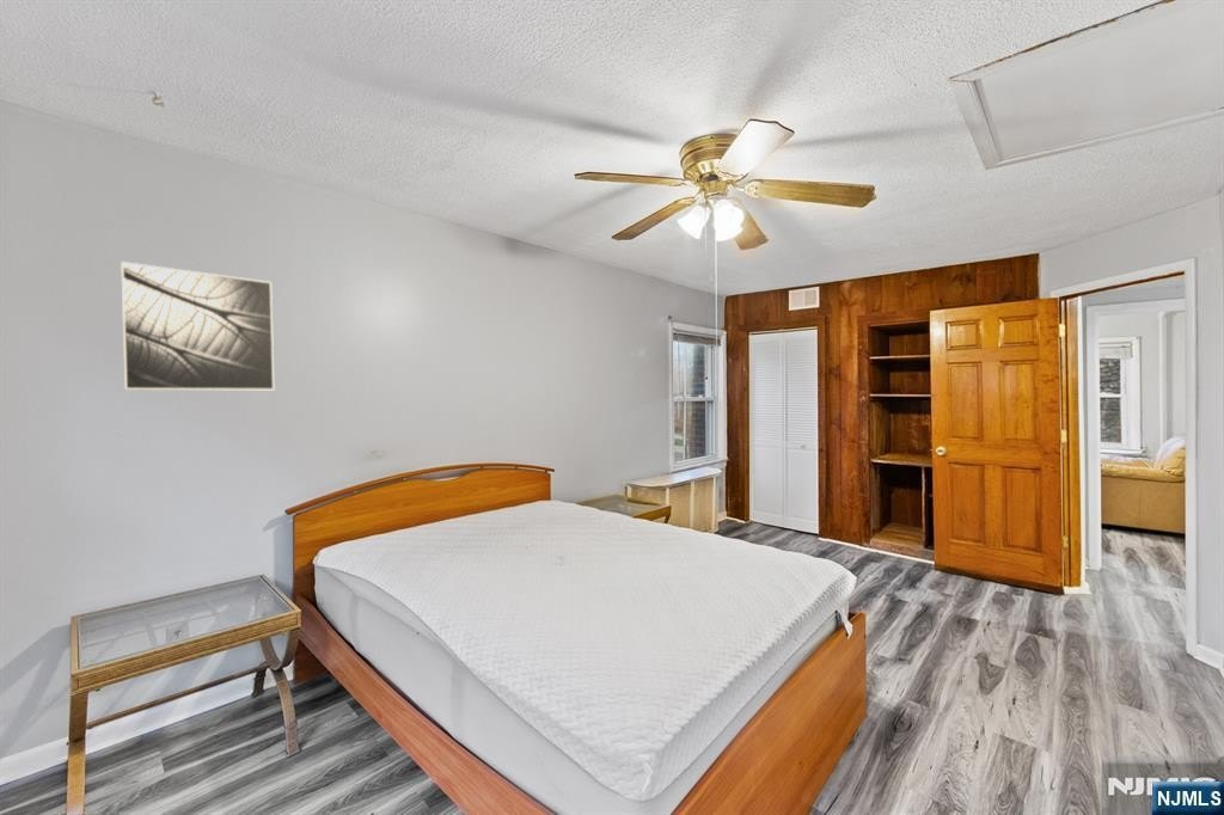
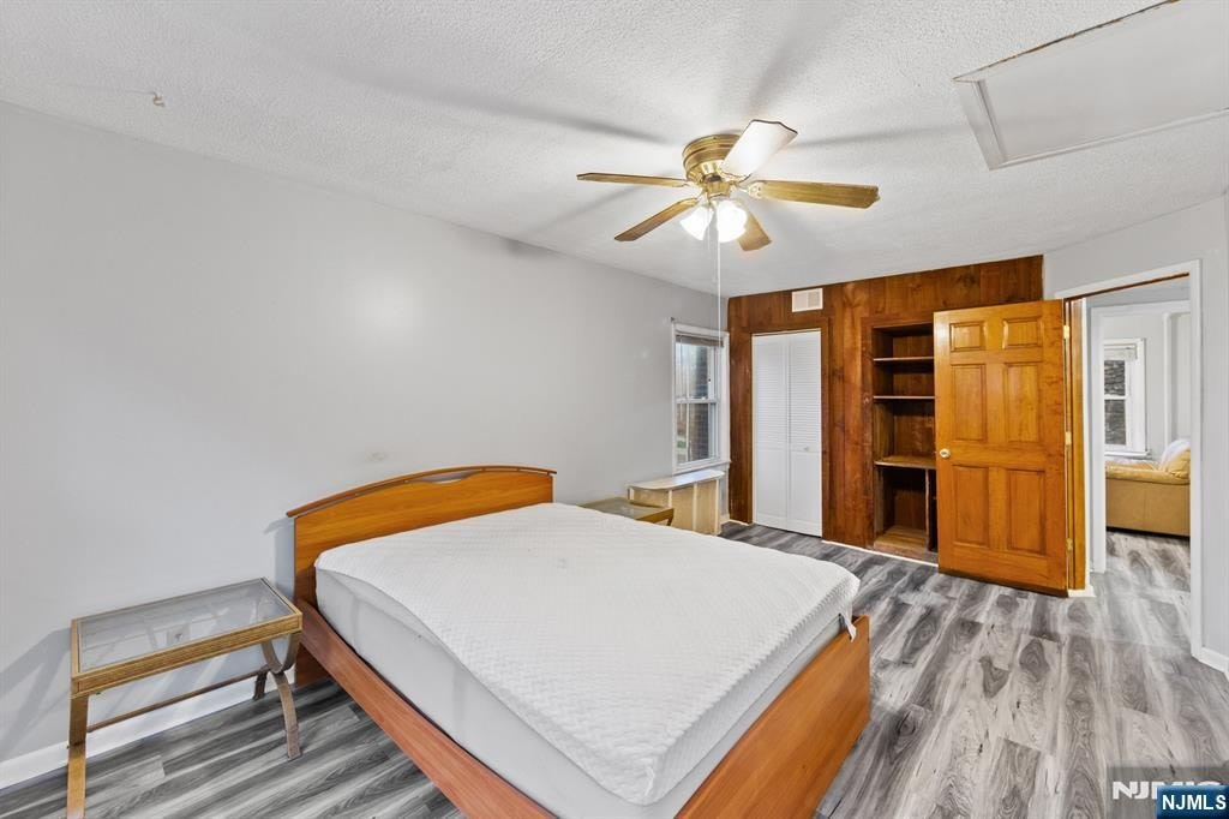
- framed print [120,261,275,391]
